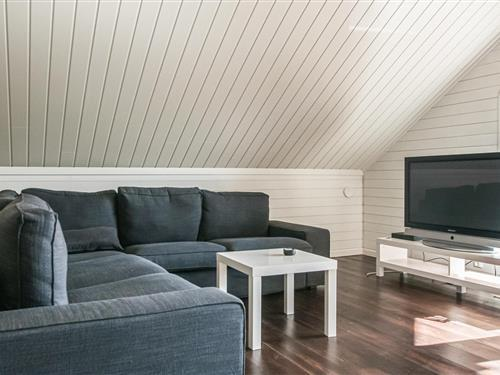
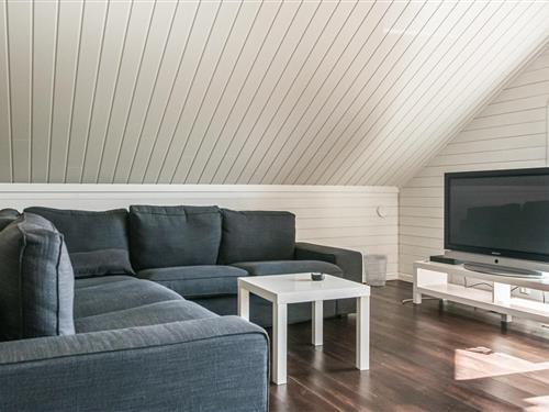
+ wastebasket [362,254,389,287]
